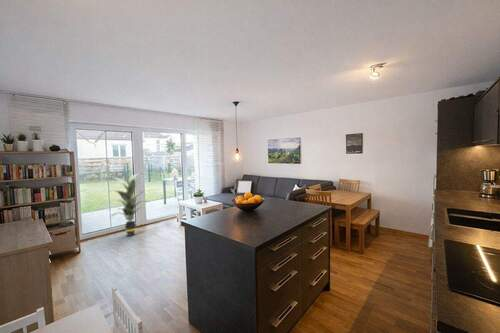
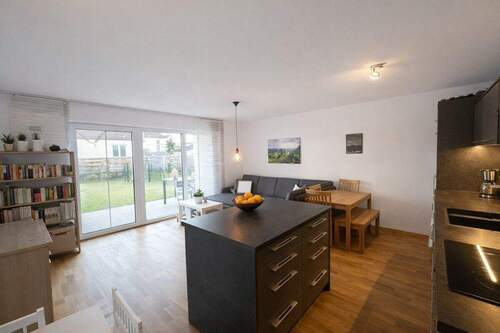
- indoor plant [108,170,150,237]
